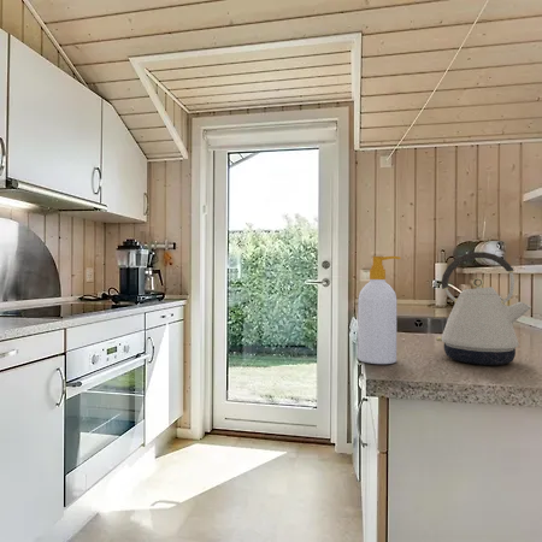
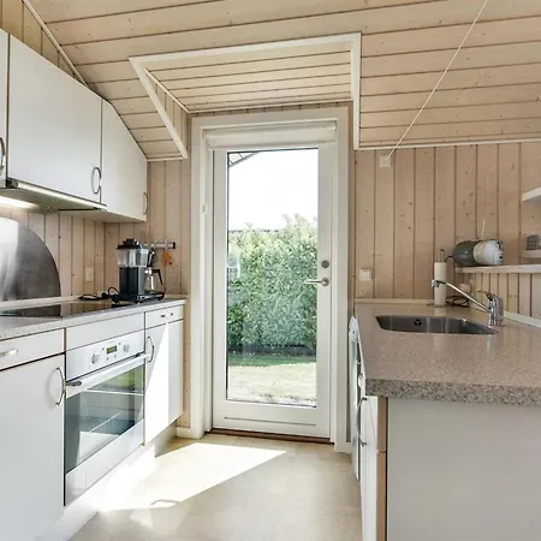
- kettle [435,251,532,366]
- soap bottle [357,255,401,365]
